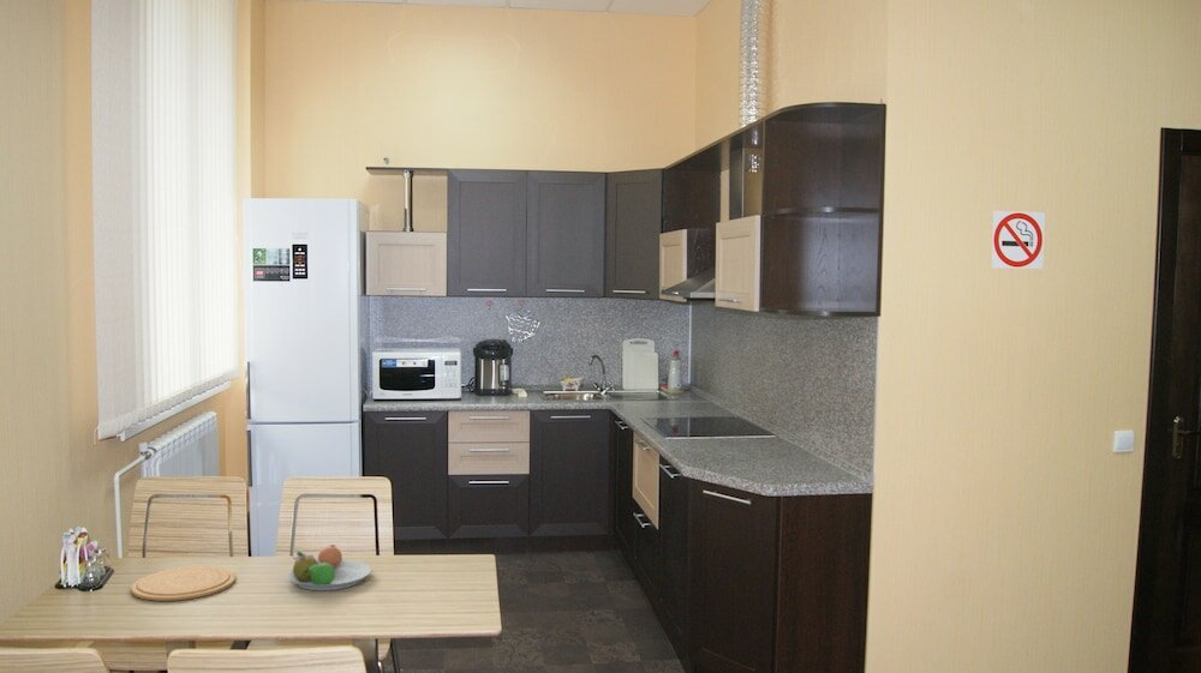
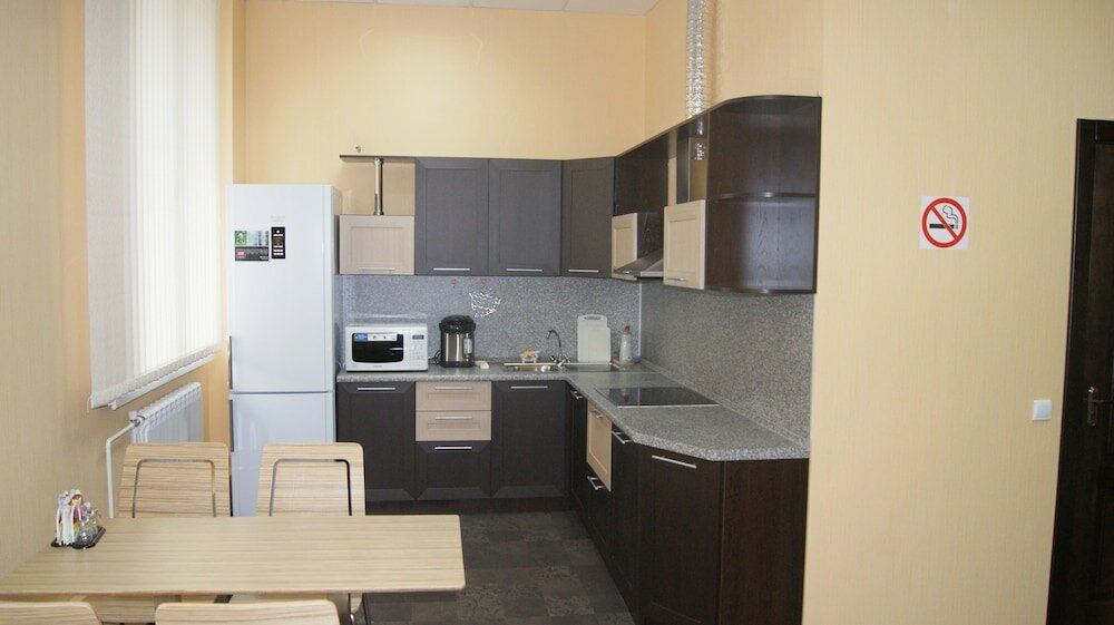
- fruit bowl [287,543,372,591]
- plate [130,565,237,602]
